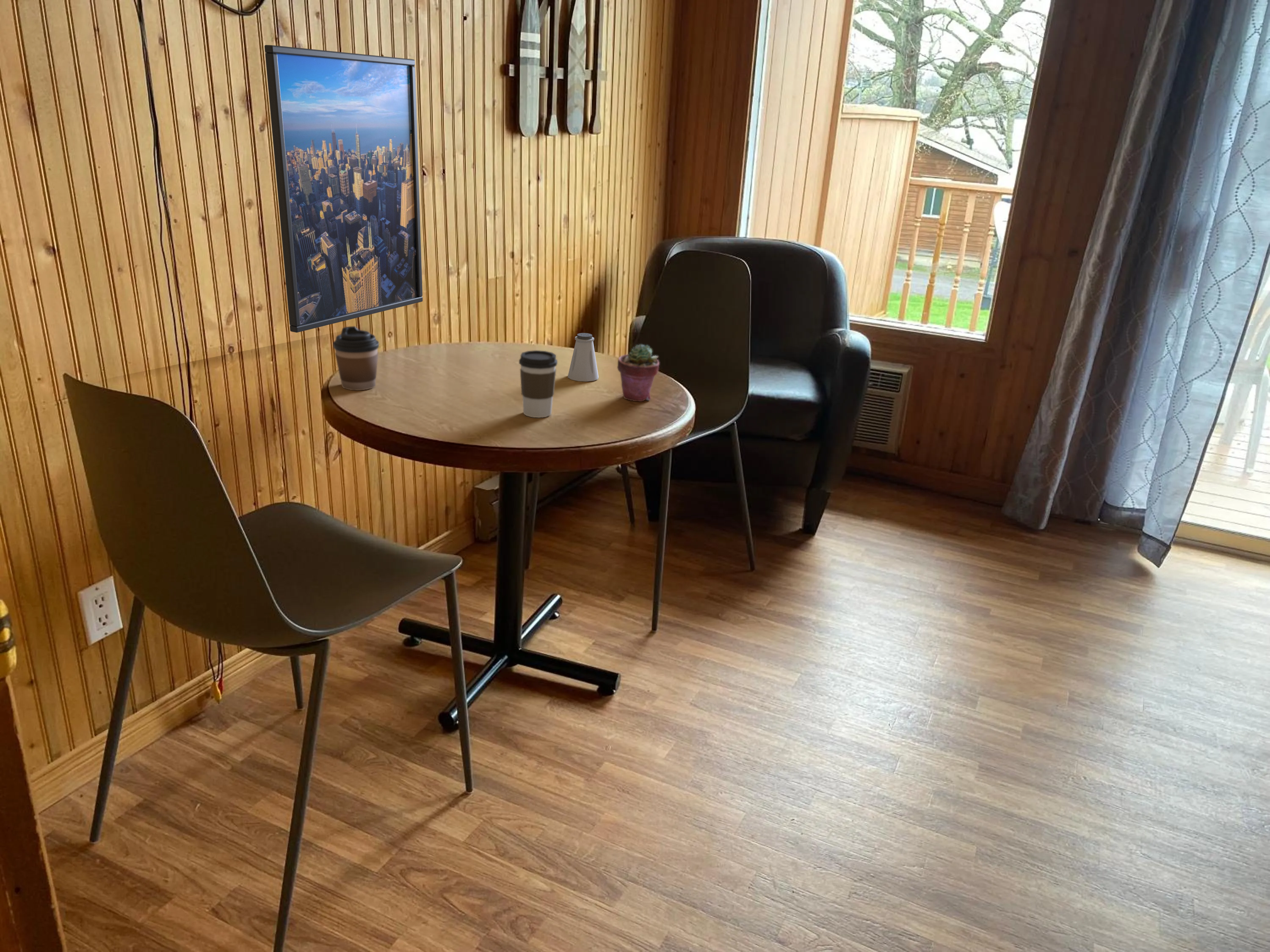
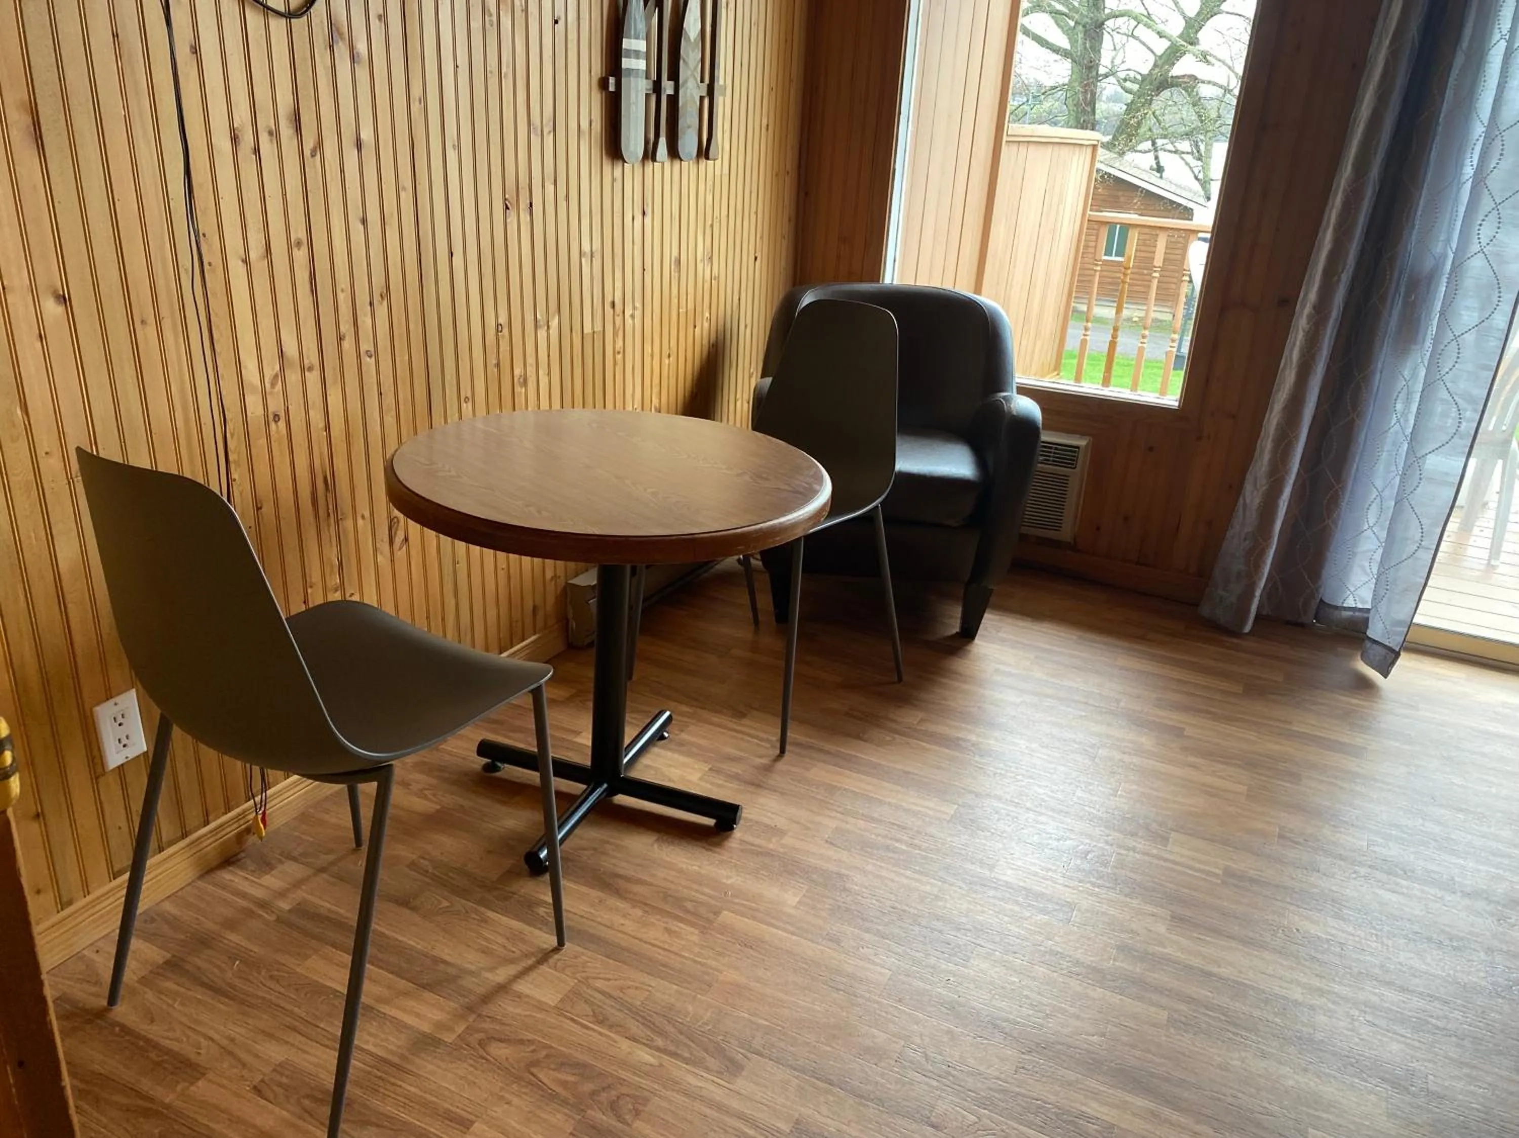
- saltshaker [567,333,599,382]
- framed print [264,44,423,333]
- coffee cup [519,350,558,418]
- coffee cup [332,326,379,391]
- potted succulent [617,344,660,402]
